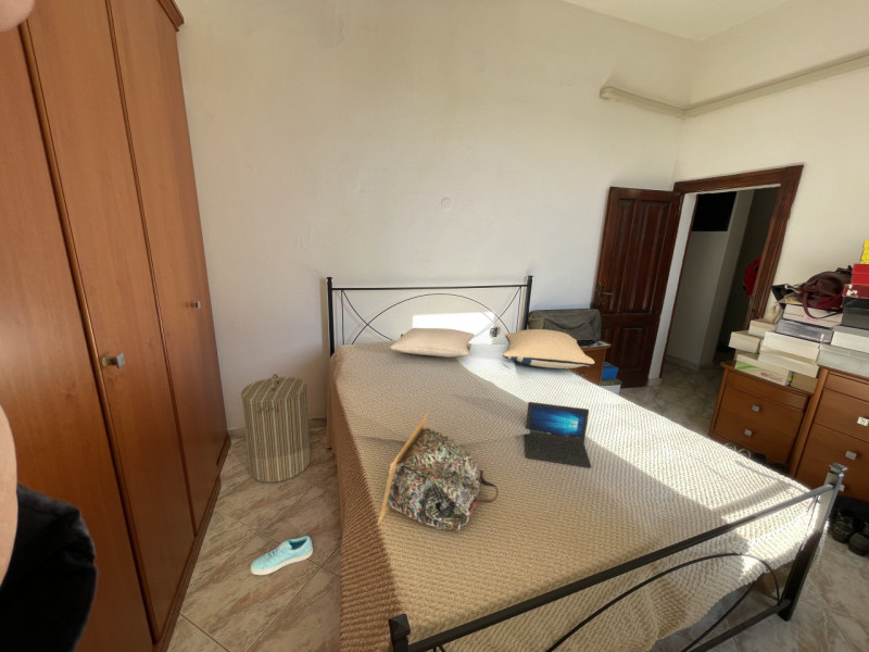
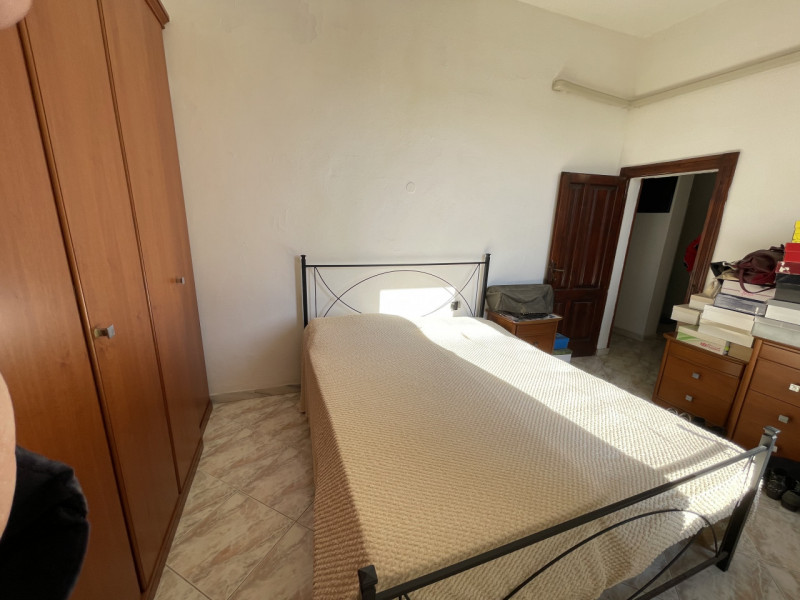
- tote bag [377,411,500,532]
- laptop [524,401,592,468]
- laundry hamper [240,373,312,484]
- pillow [389,327,476,359]
- sneaker [250,535,314,576]
- pillow [502,328,595,369]
